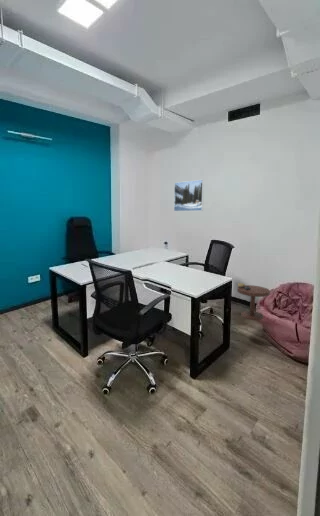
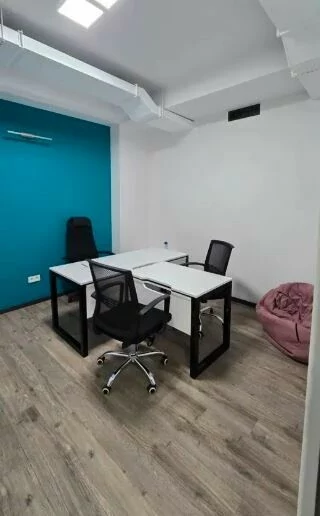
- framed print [173,179,205,212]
- side table [236,282,271,321]
